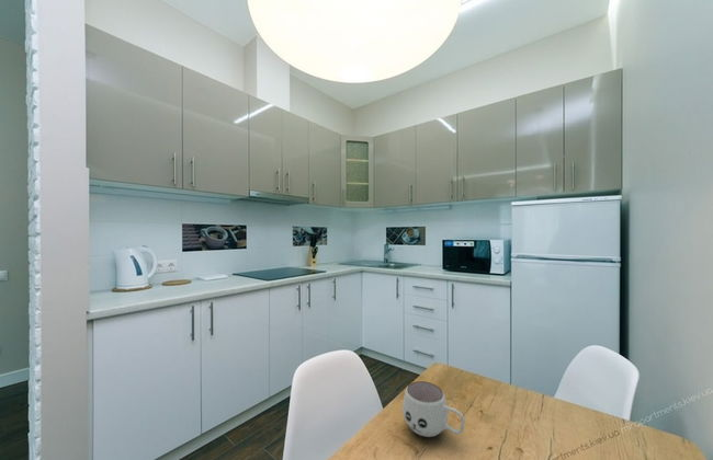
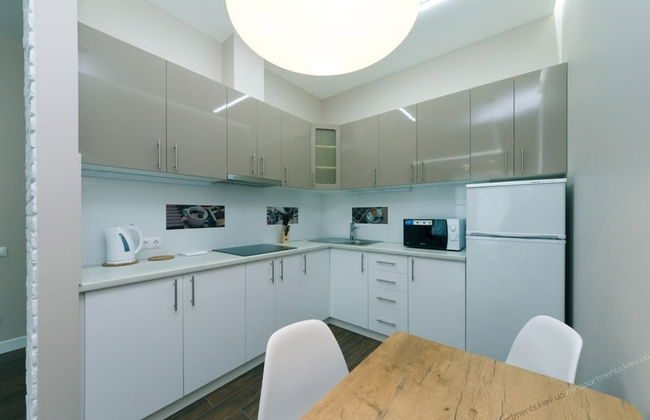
- mug [401,380,466,438]
